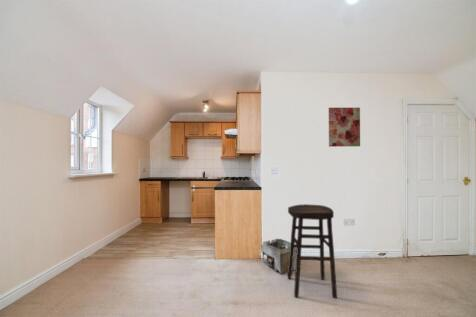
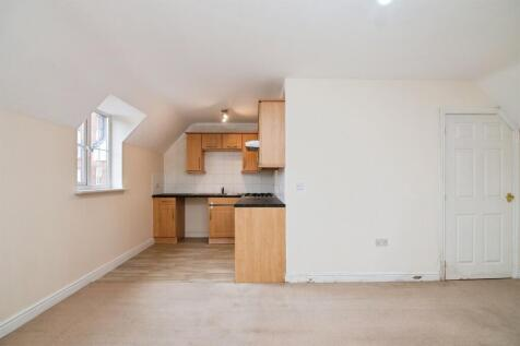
- wall art [328,107,361,148]
- storage bin [260,238,297,275]
- stool [287,203,338,300]
